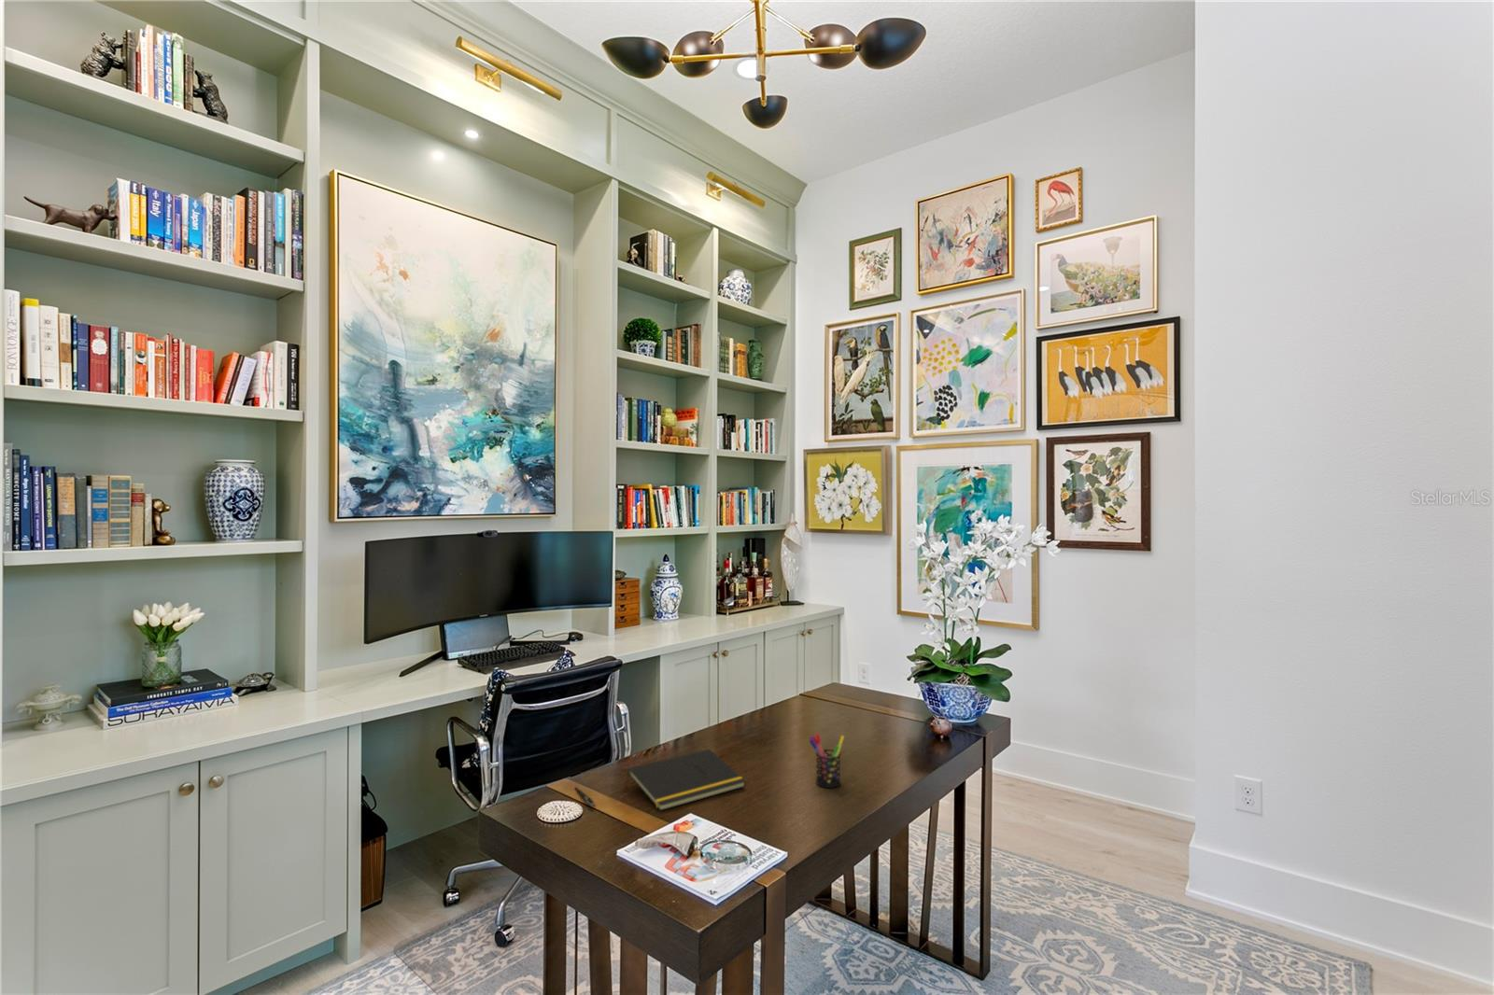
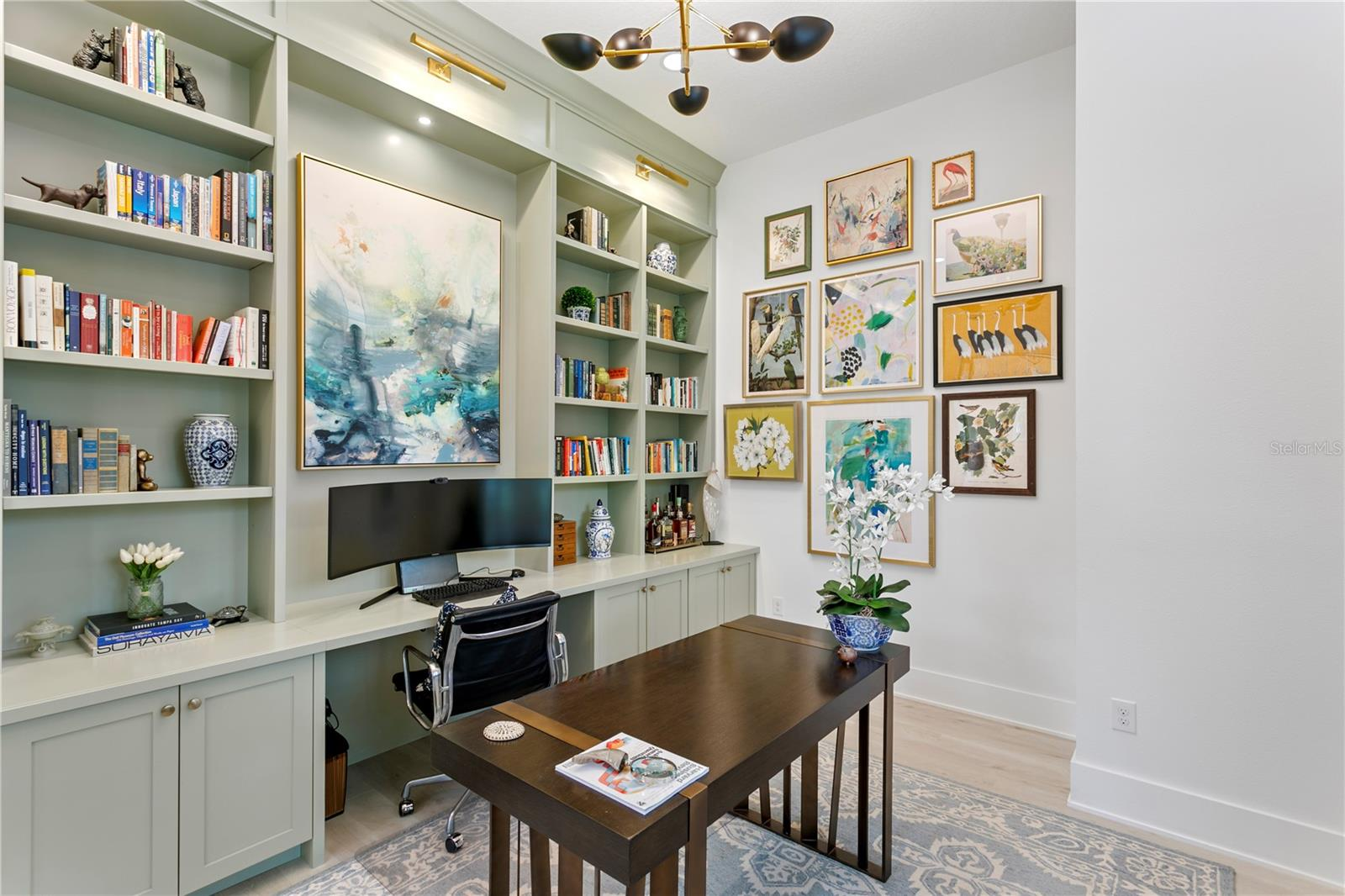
- pen holder [808,733,845,788]
- notepad [624,747,748,812]
- pen [574,786,596,807]
